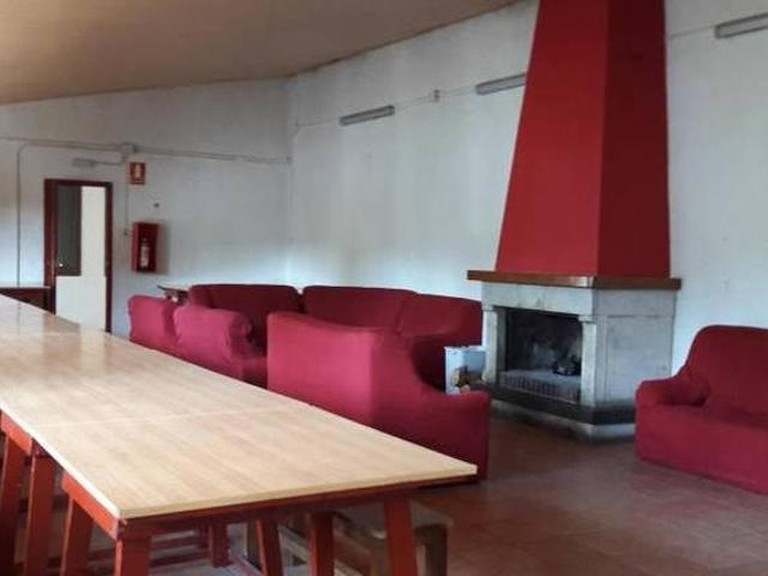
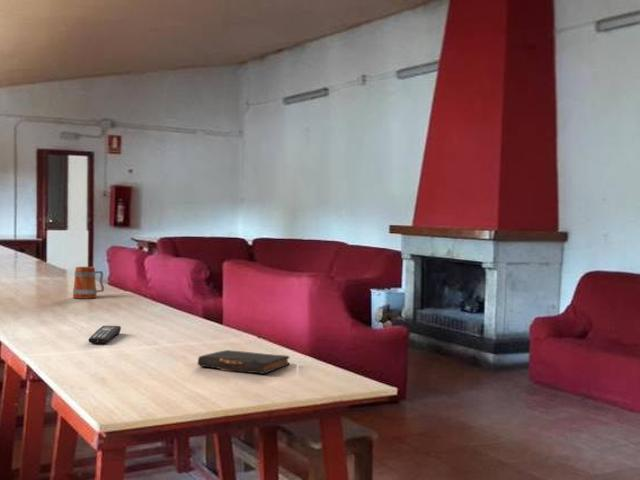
+ mug [72,266,105,300]
+ remote control [87,325,122,345]
+ book [197,349,291,375]
